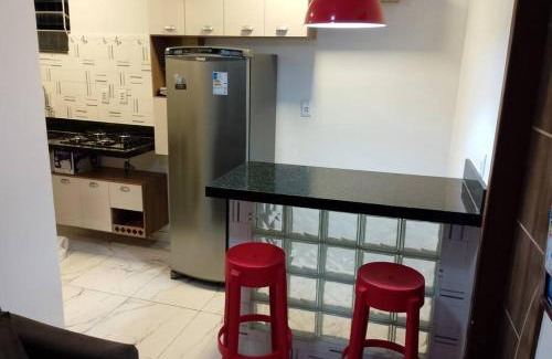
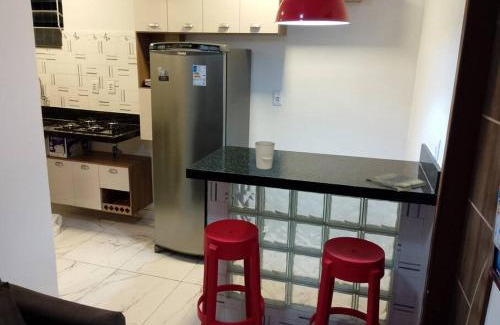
+ dish towel [365,172,427,192]
+ cup [254,140,276,171]
